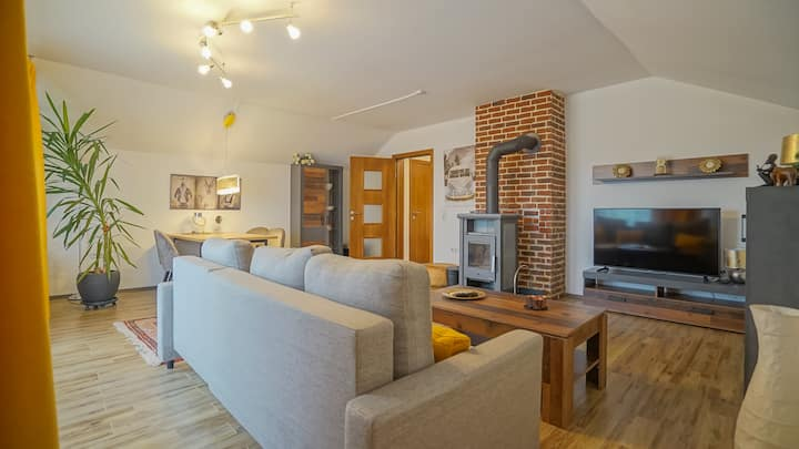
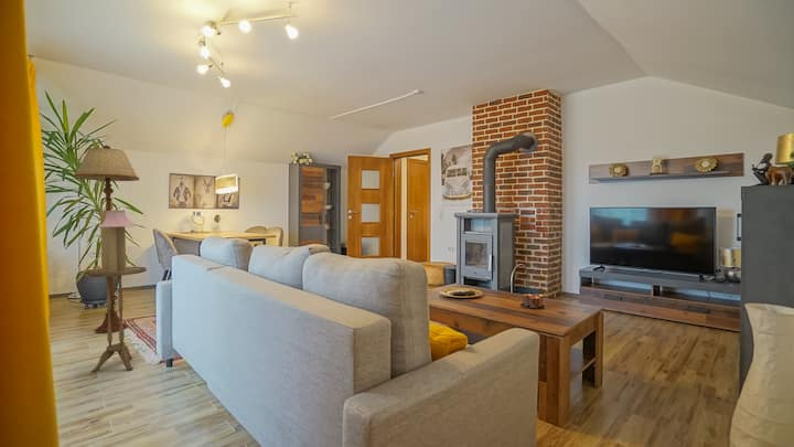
+ side table [82,266,148,373]
+ floor lamp [73,145,140,334]
+ table lamp [96,210,143,272]
